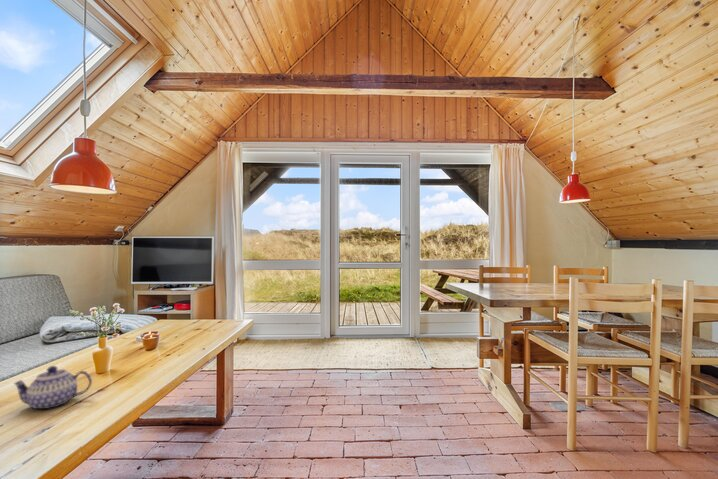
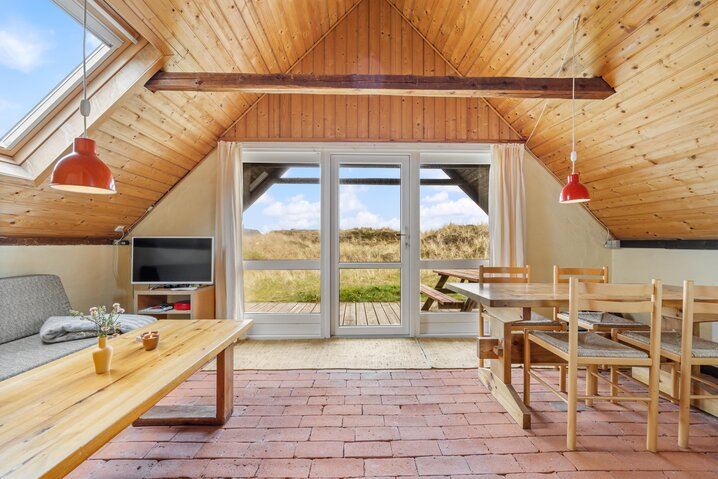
- teapot [13,365,93,410]
